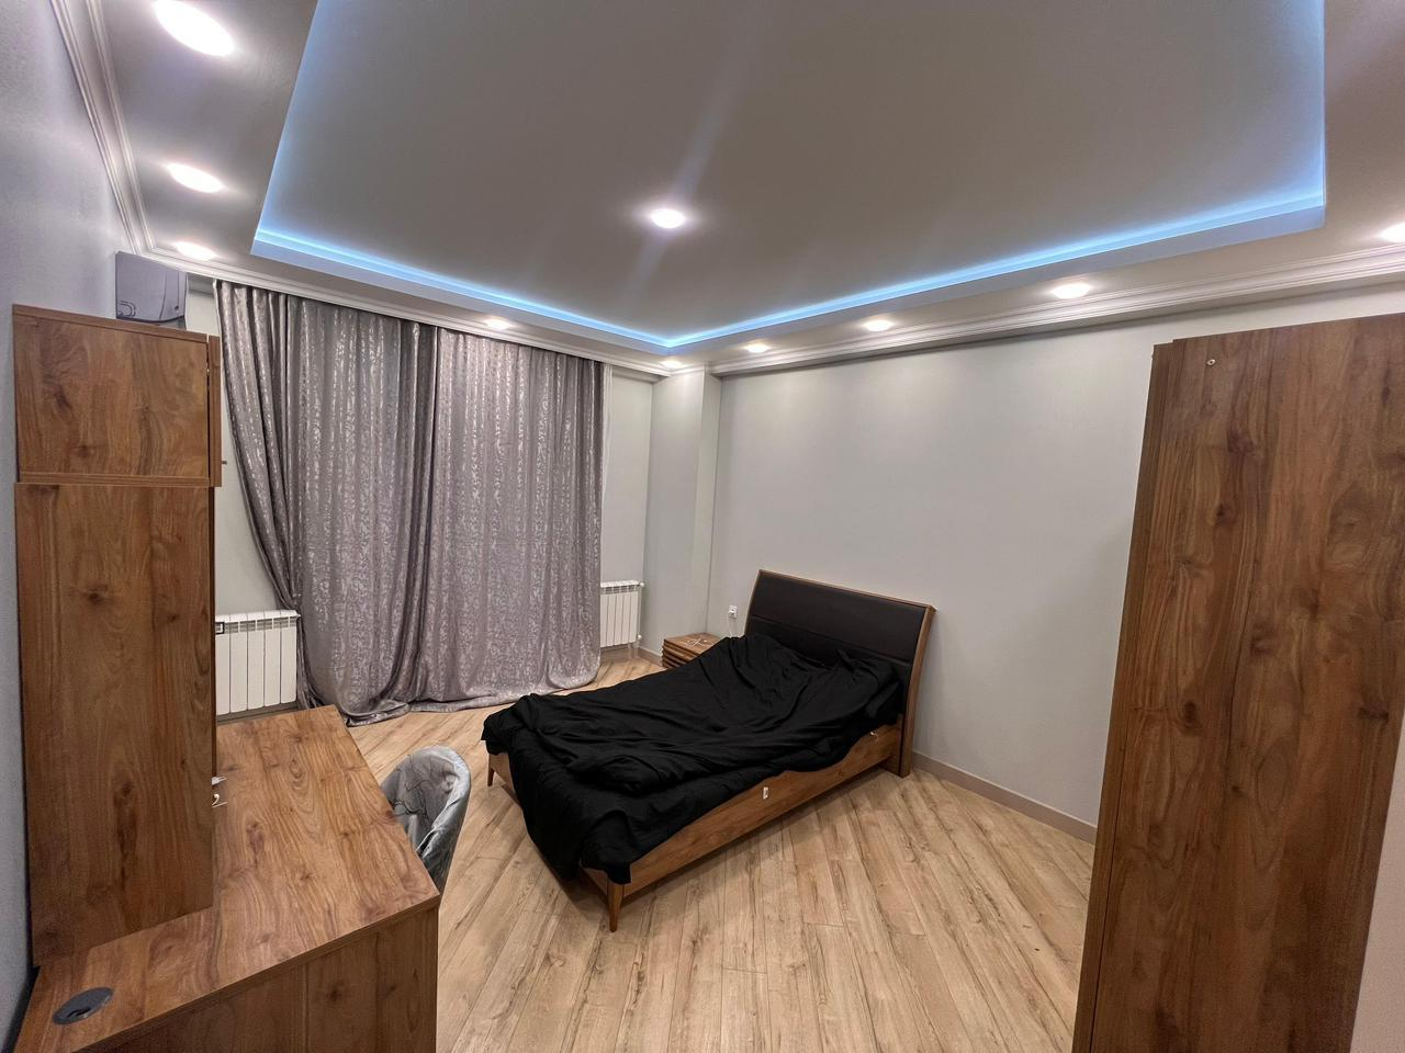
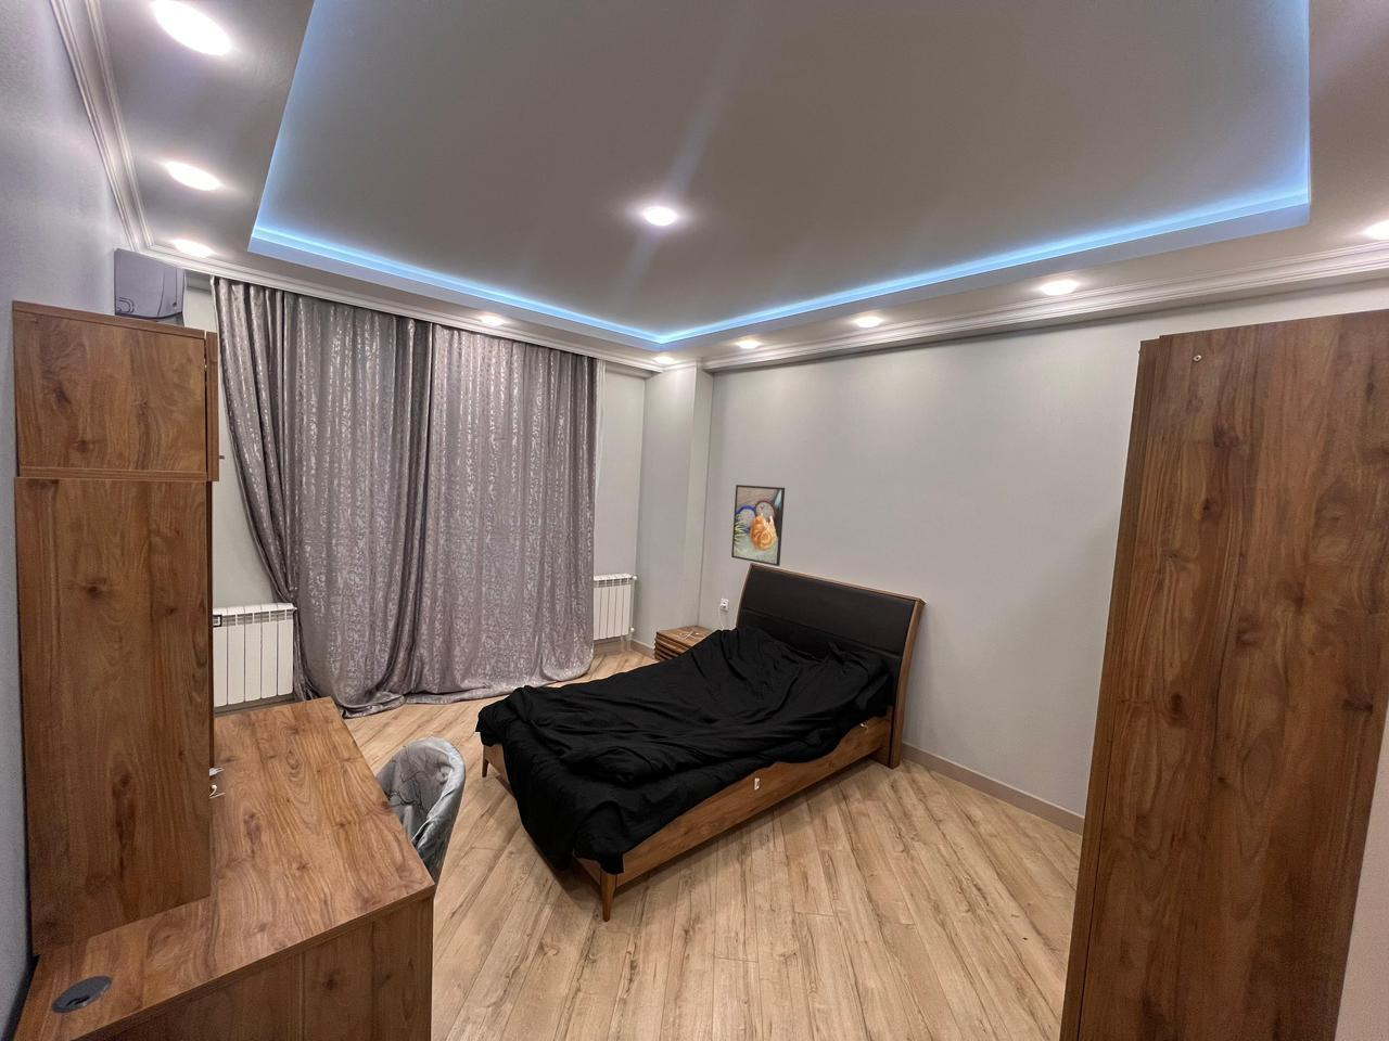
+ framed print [731,483,785,568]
